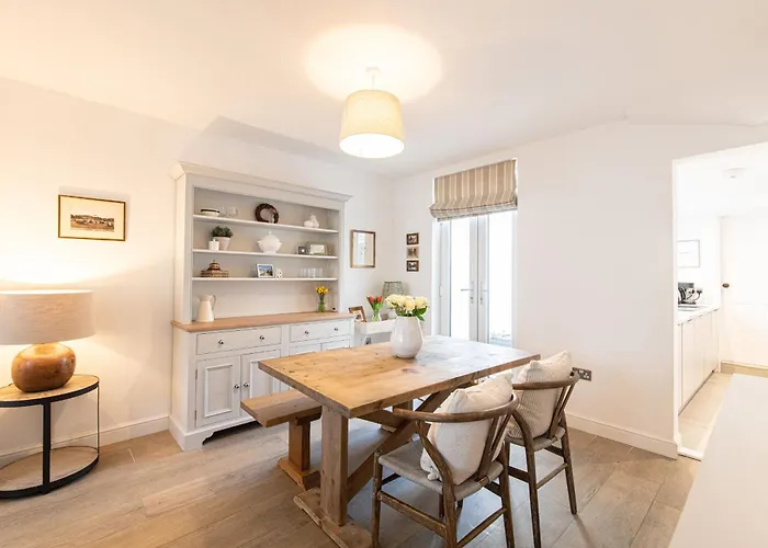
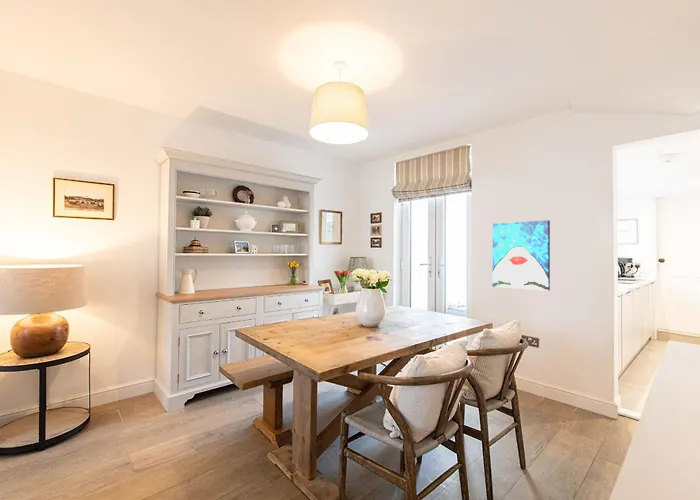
+ wall art [491,219,551,292]
